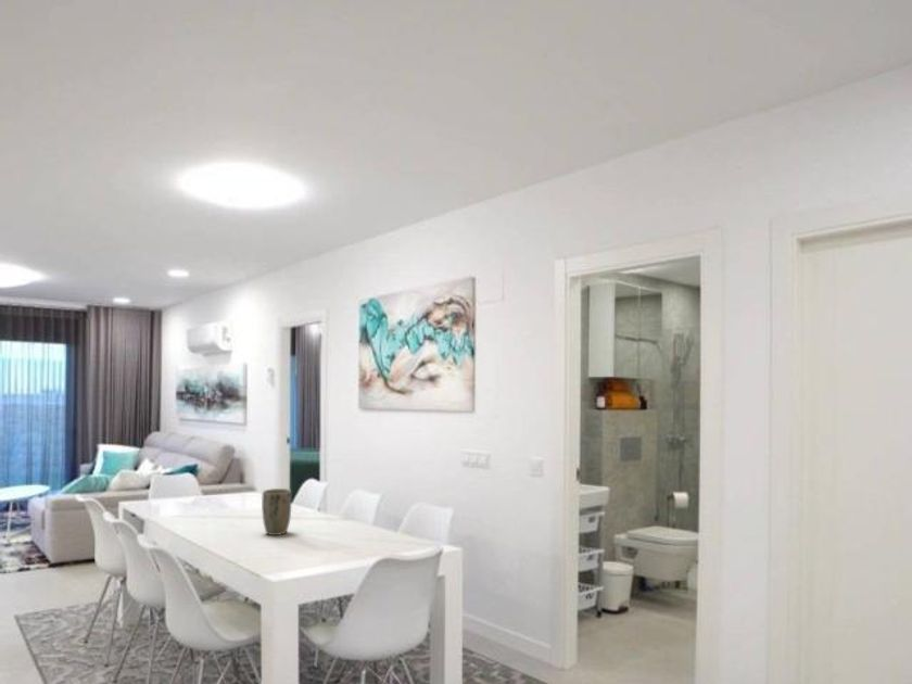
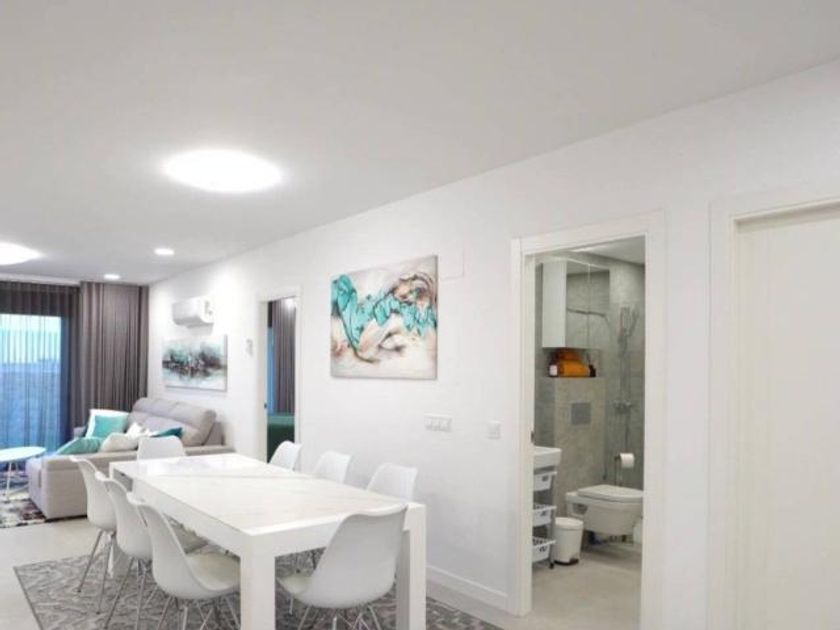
- plant pot [261,487,292,536]
